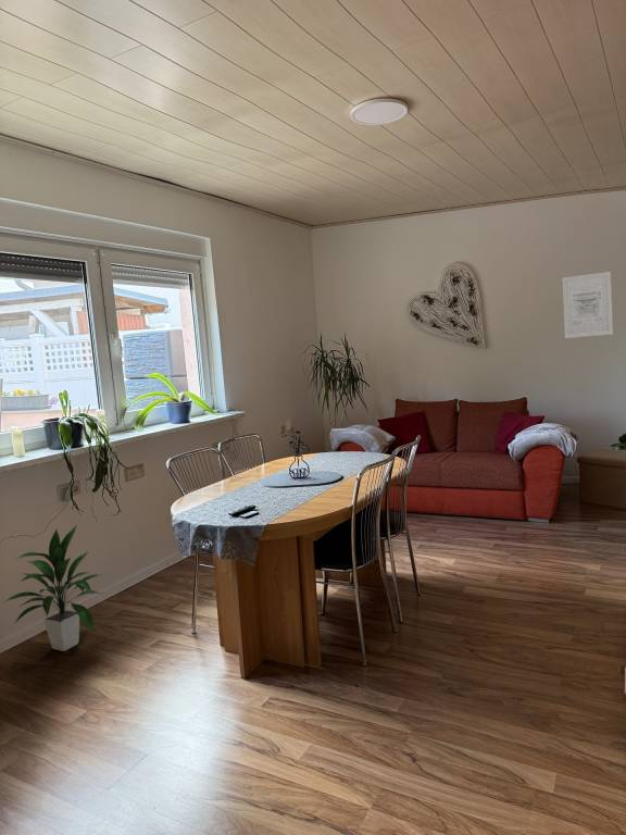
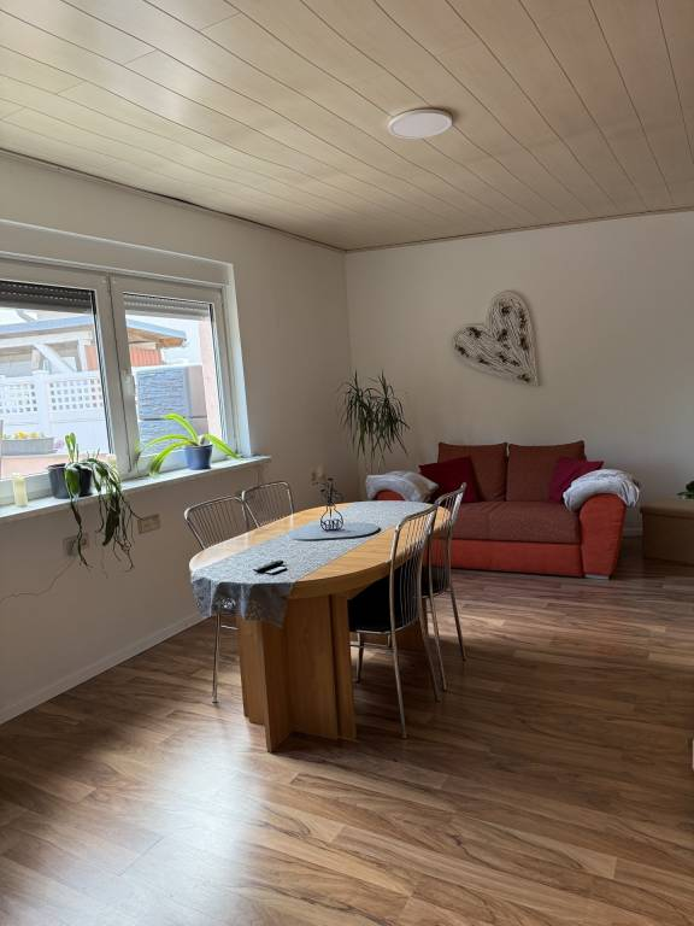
- wall art [562,271,614,339]
- indoor plant [1,524,103,652]
